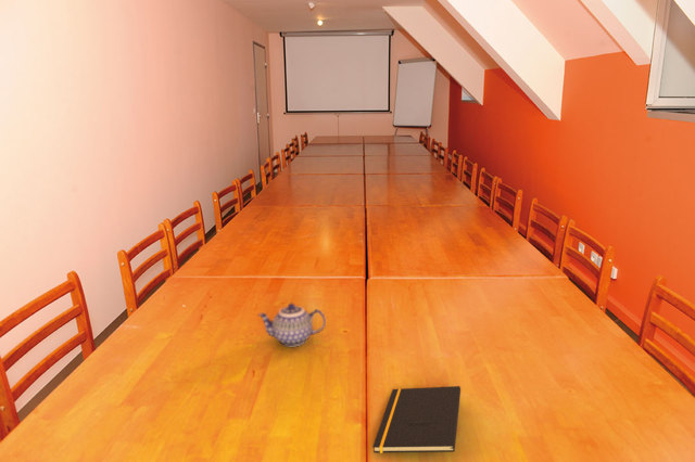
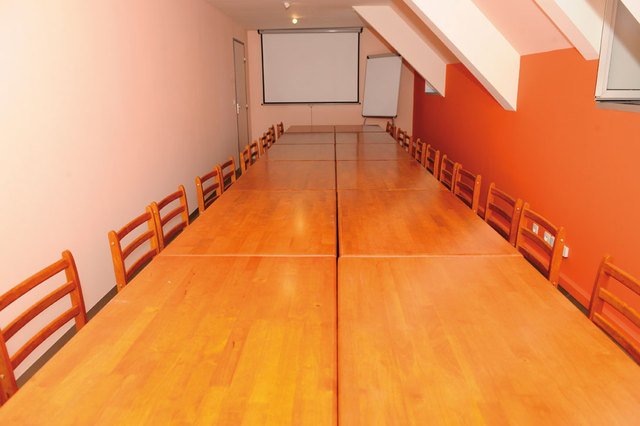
- teapot [256,303,327,347]
- notepad [371,385,462,454]
